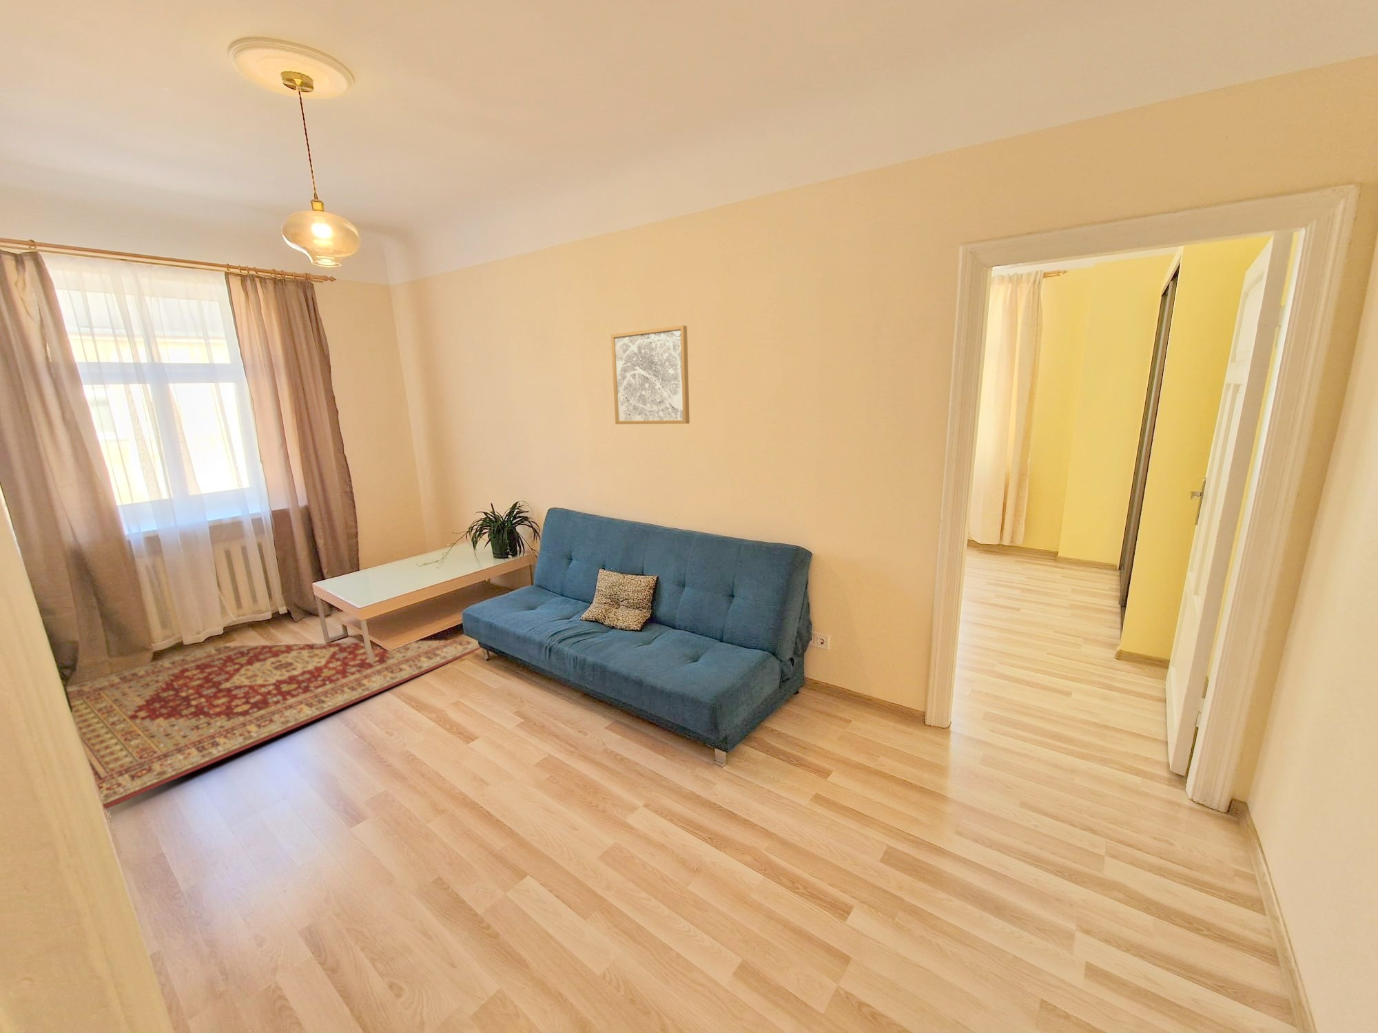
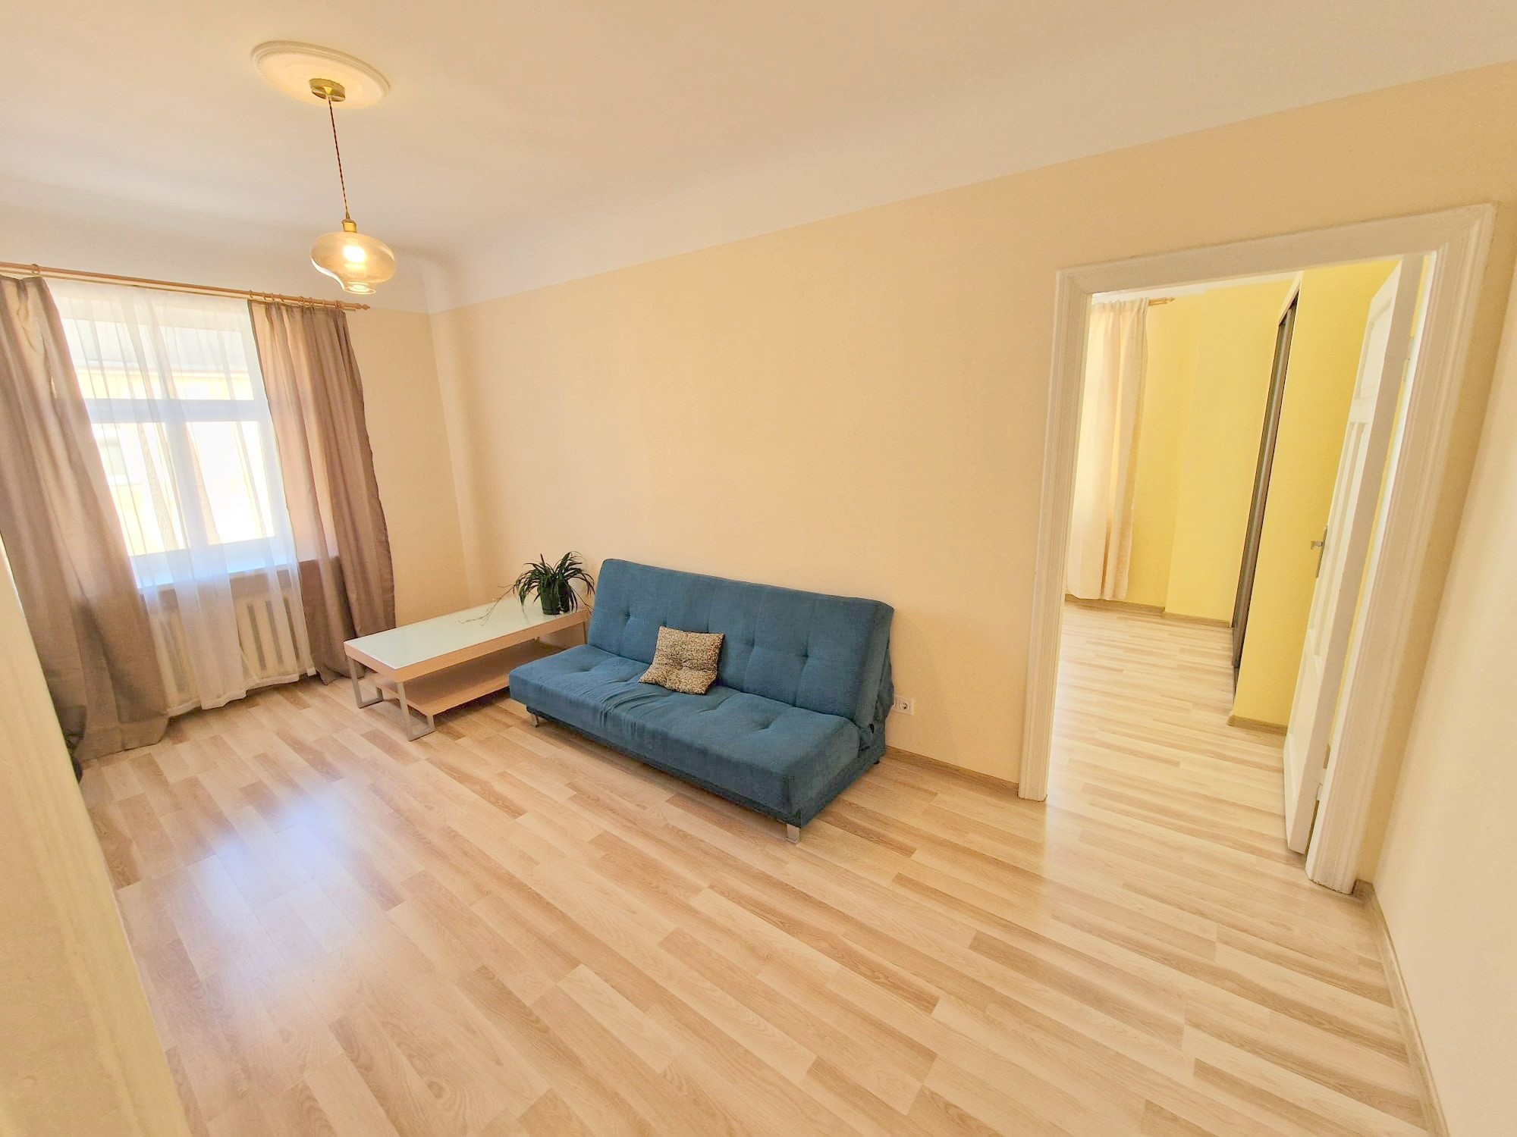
- wall art [611,324,690,425]
- rug [65,639,482,809]
